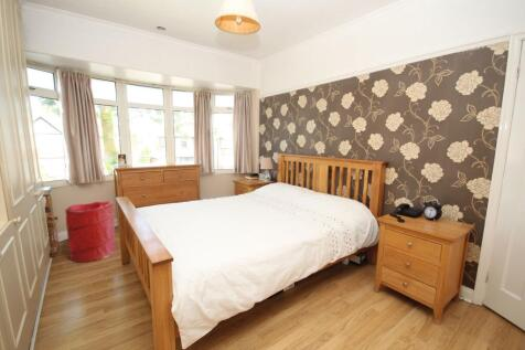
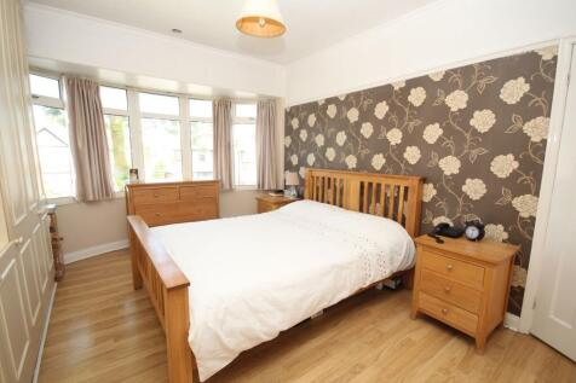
- laundry hamper [64,200,117,264]
